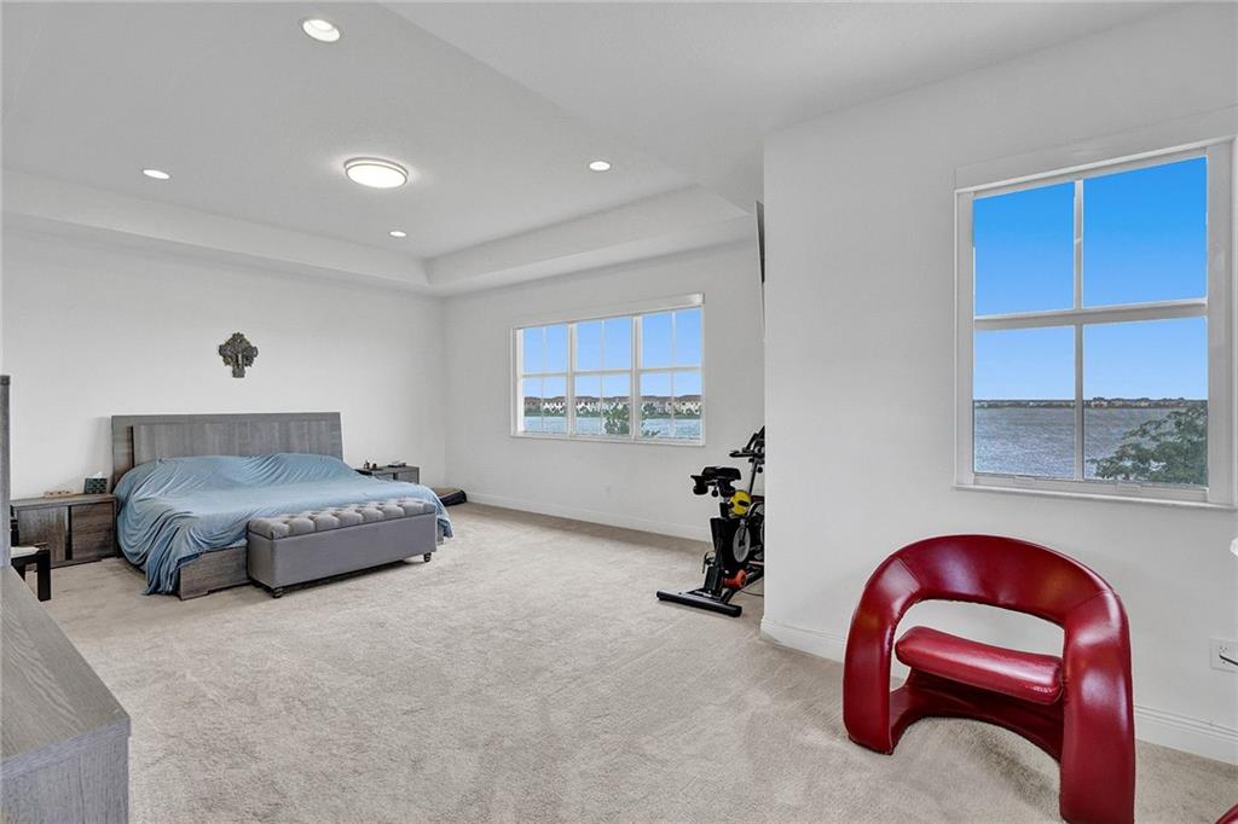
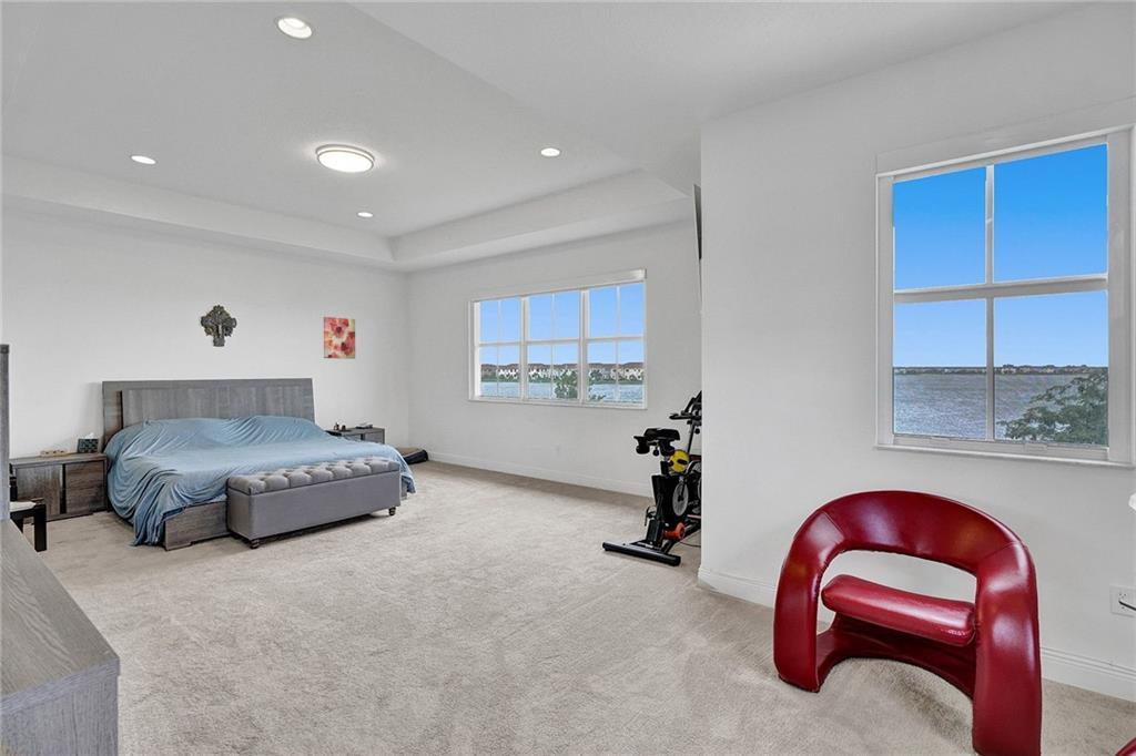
+ wall art [323,316,356,360]
